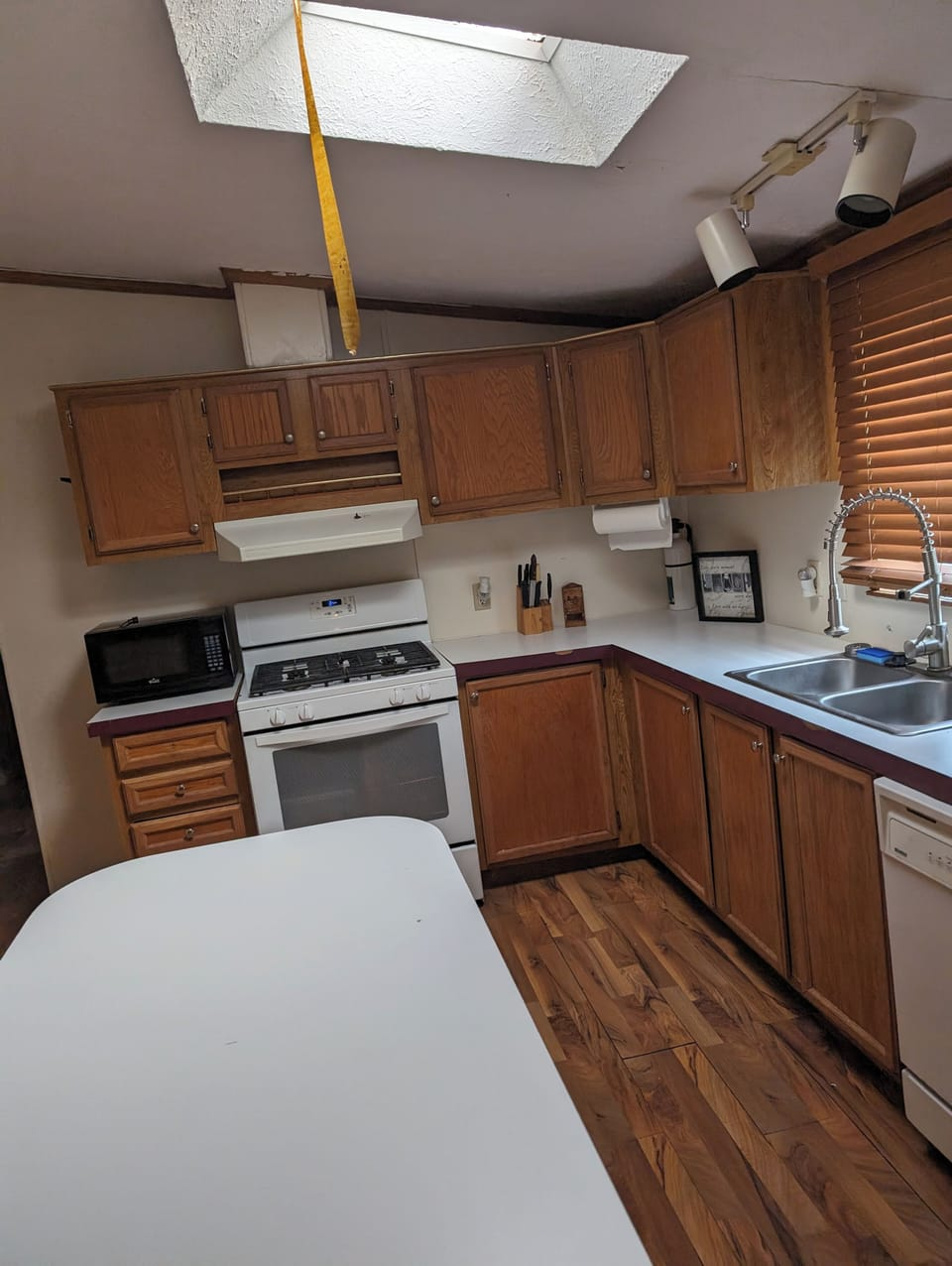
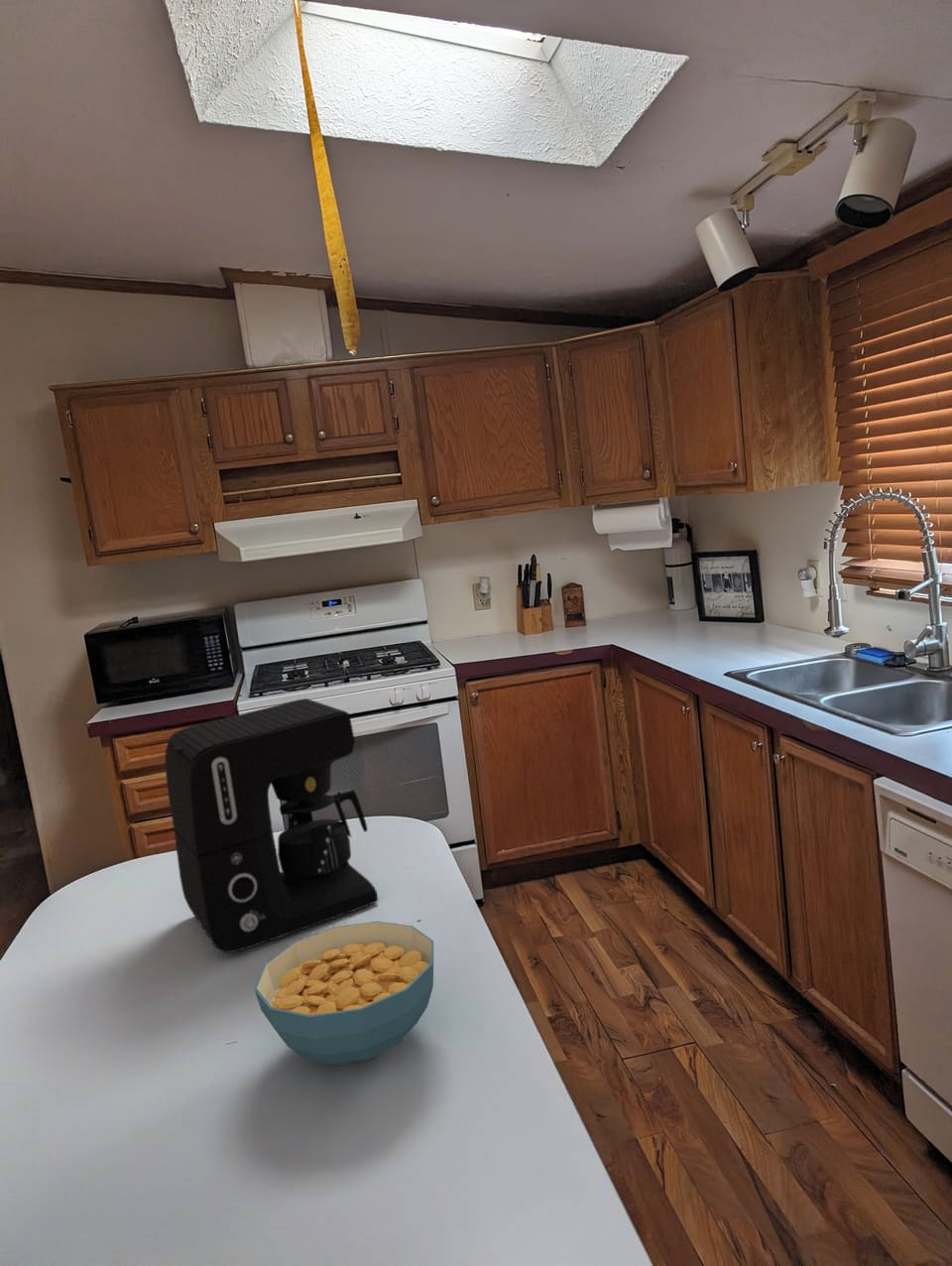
+ coffee maker [164,697,379,953]
+ cereal bowl [254,921,434,1065]
